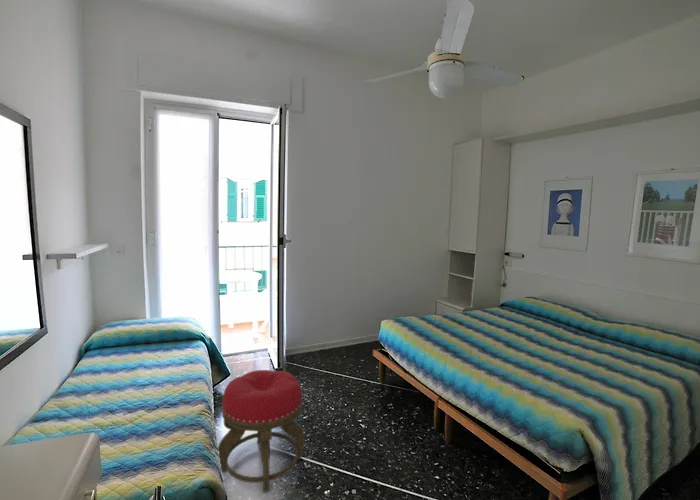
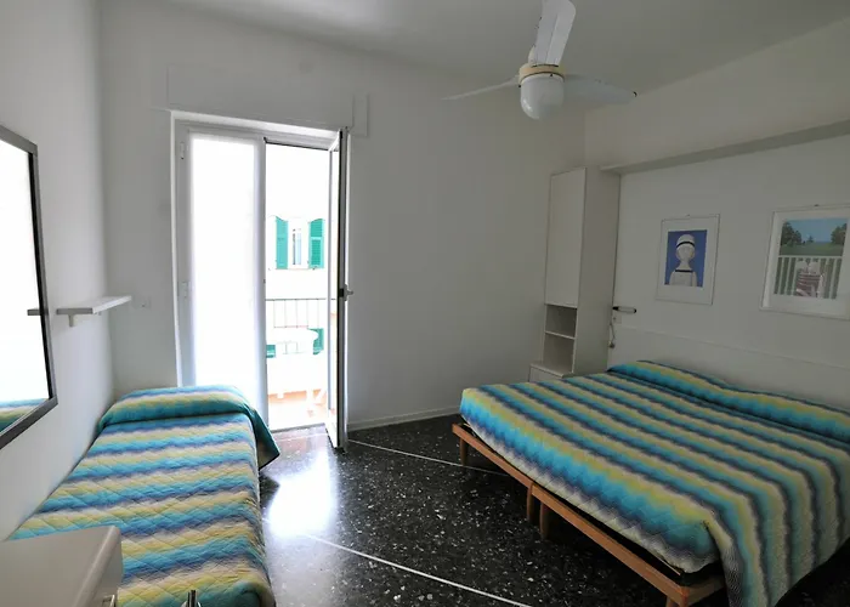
- stool [217,369,306,493]
